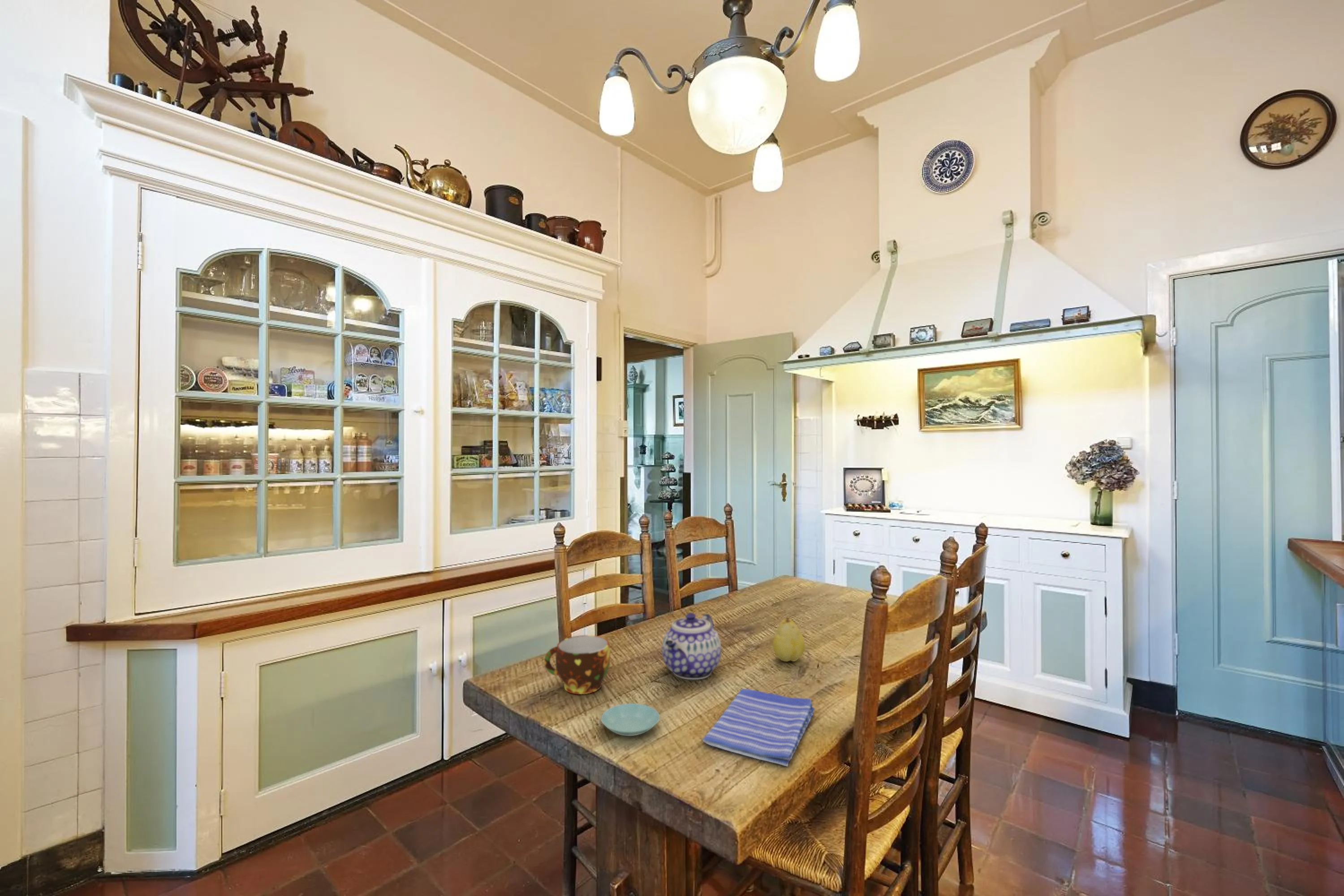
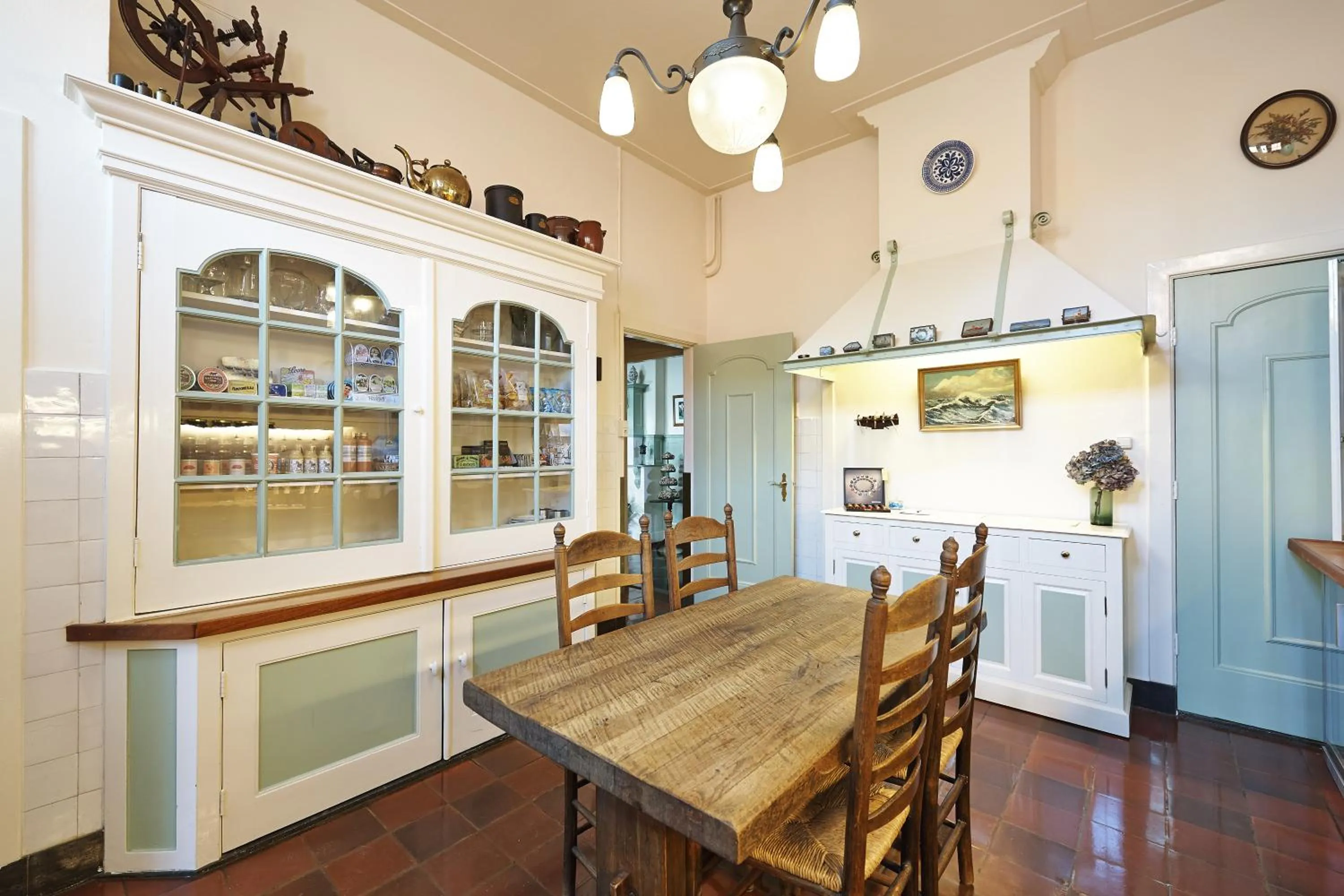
- saucer [601,703,660,737]
- dish towel [702,688,815,767]
- fruit [772,616,806,662]
- teapot [661,612,722,680]
- cup [544,635,611,695]
